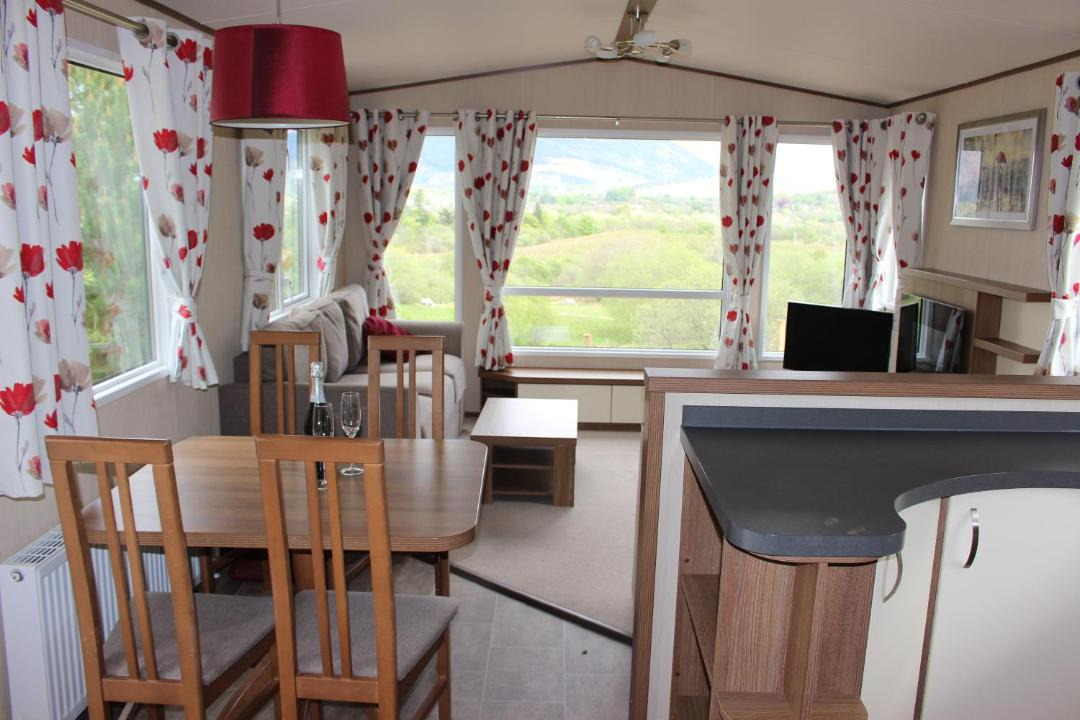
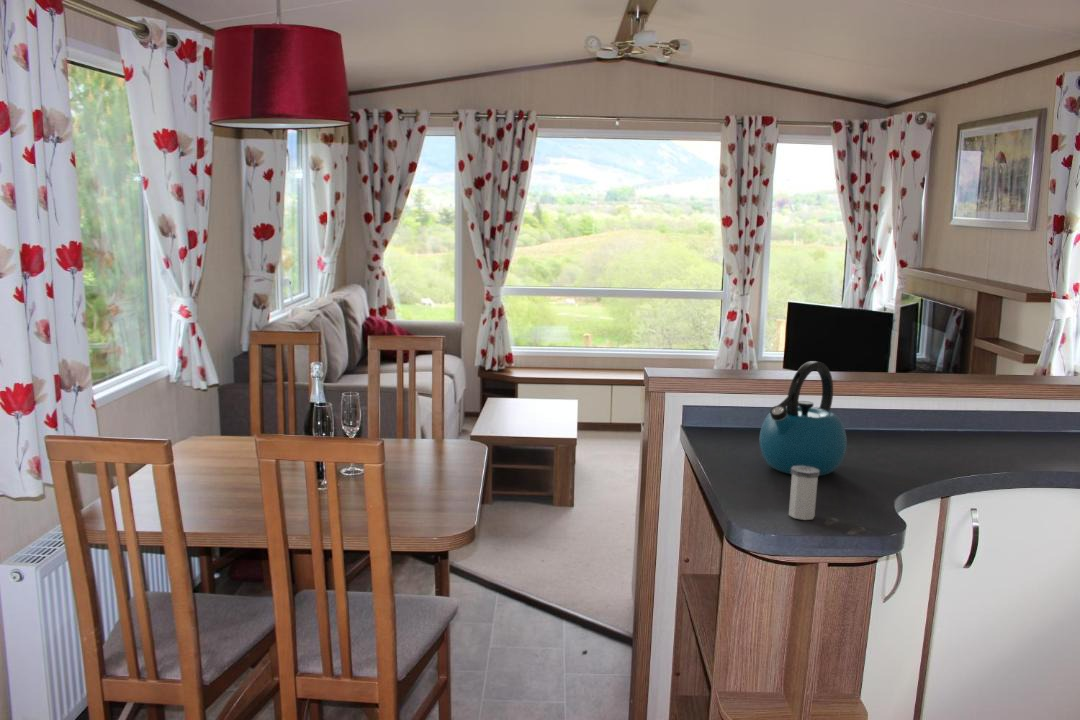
+ salt shaker [788,465,820,521]
+ kettle [759,360,848,477]
